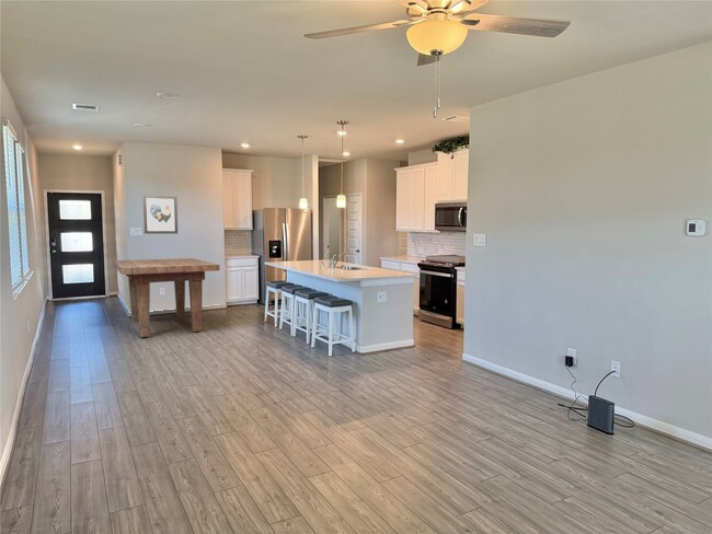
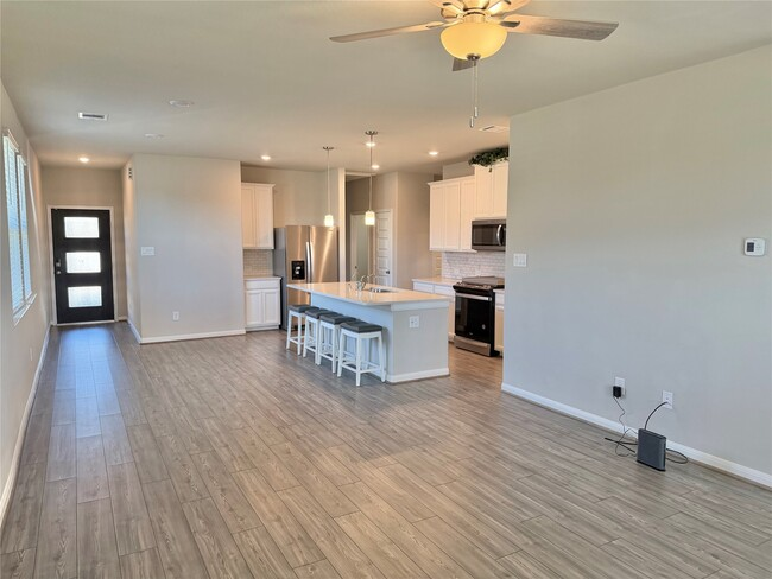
- wall art [142,194,179,235]
- dining table [113,257,220,338]
